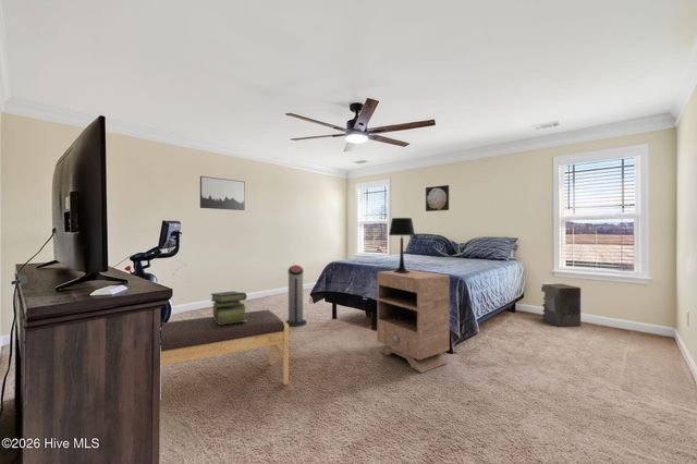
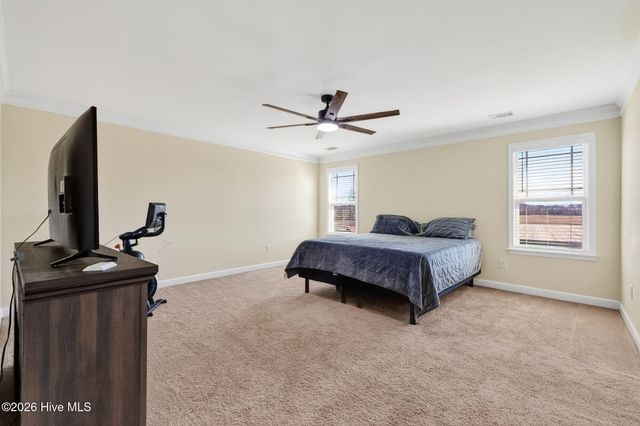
- nightstand [376,268,451,374]
- stack of books [209,291,247,325]
- air purifier [285,264,307,328]
- table lamp [388,217,416,273]
- wall art [425,184,450,212]
- bench [160,309,290,386]
- storage bin [540,283,582,328]
- wall art [199,175,246,211]
